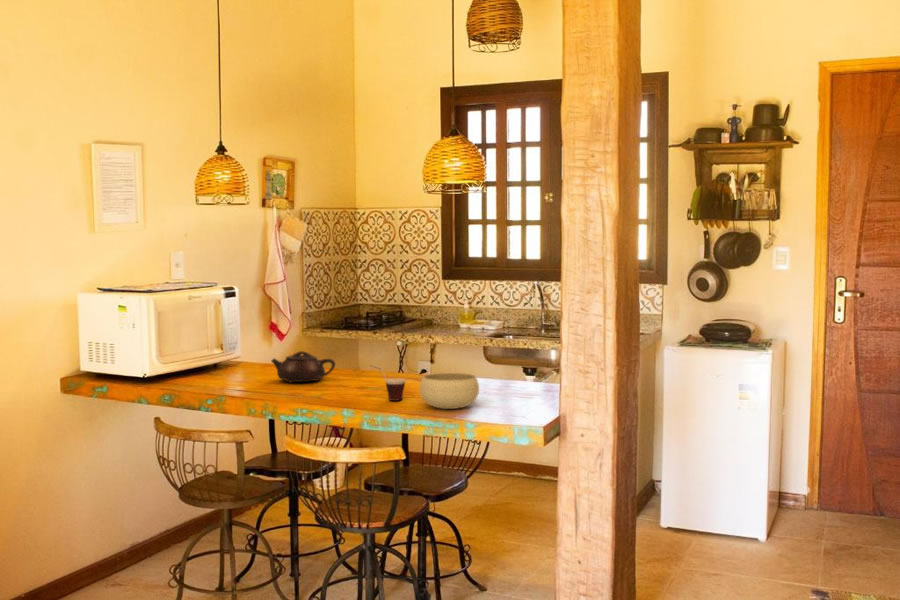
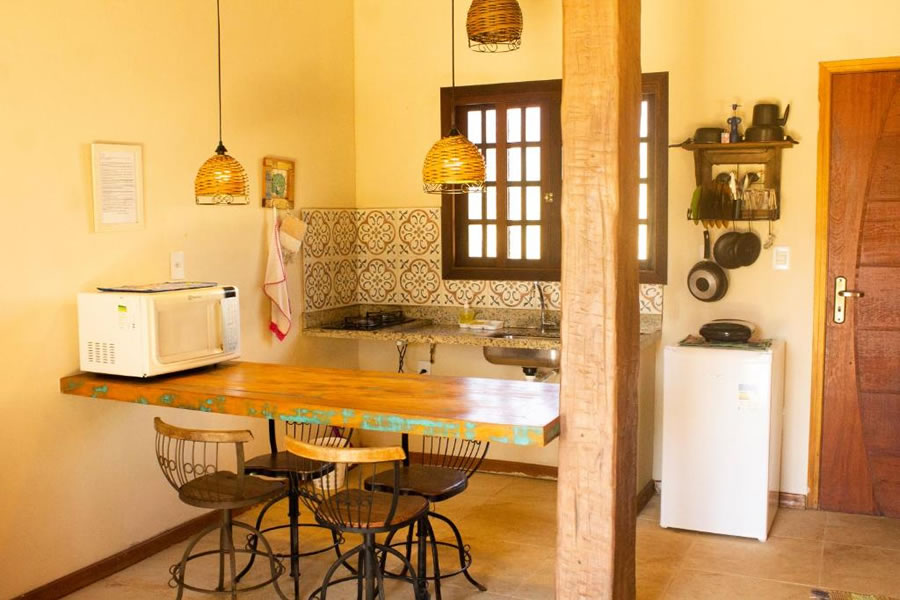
- teapot [270,350,336,384]
- cup [369,364,407,402]
- bowl [419,372,480,410]
